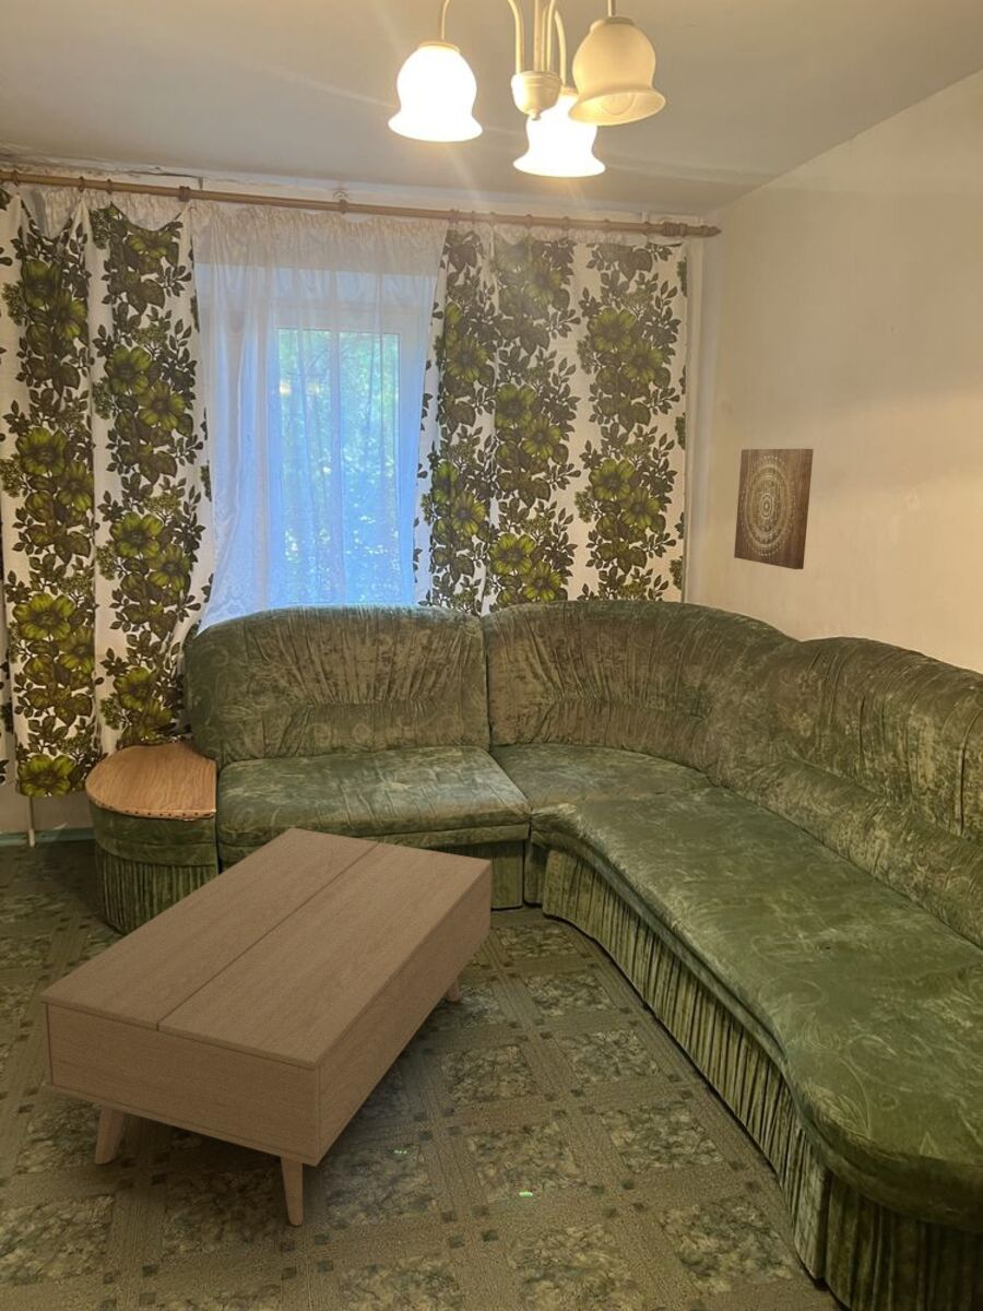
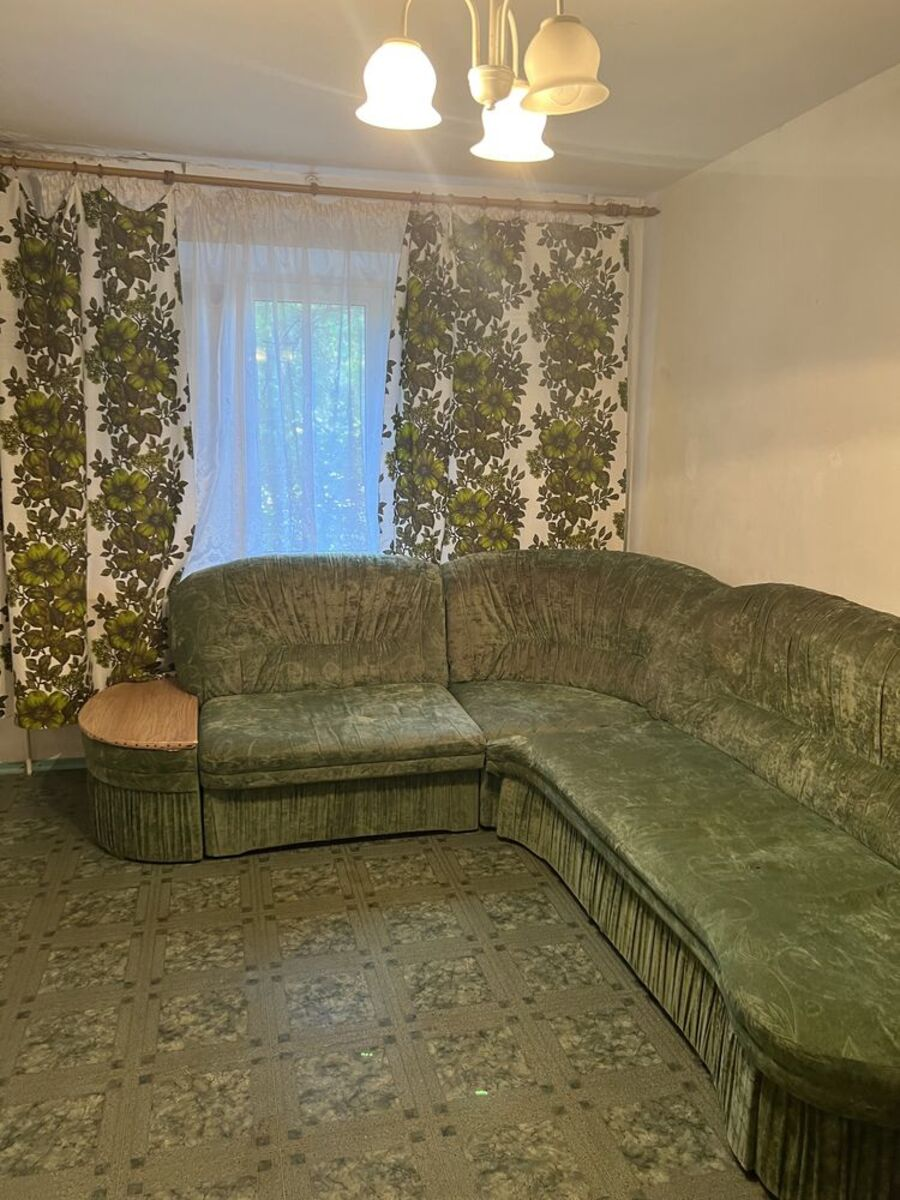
- coffee table [38,827,493,1227]
- wall art [733,448,815,570]
